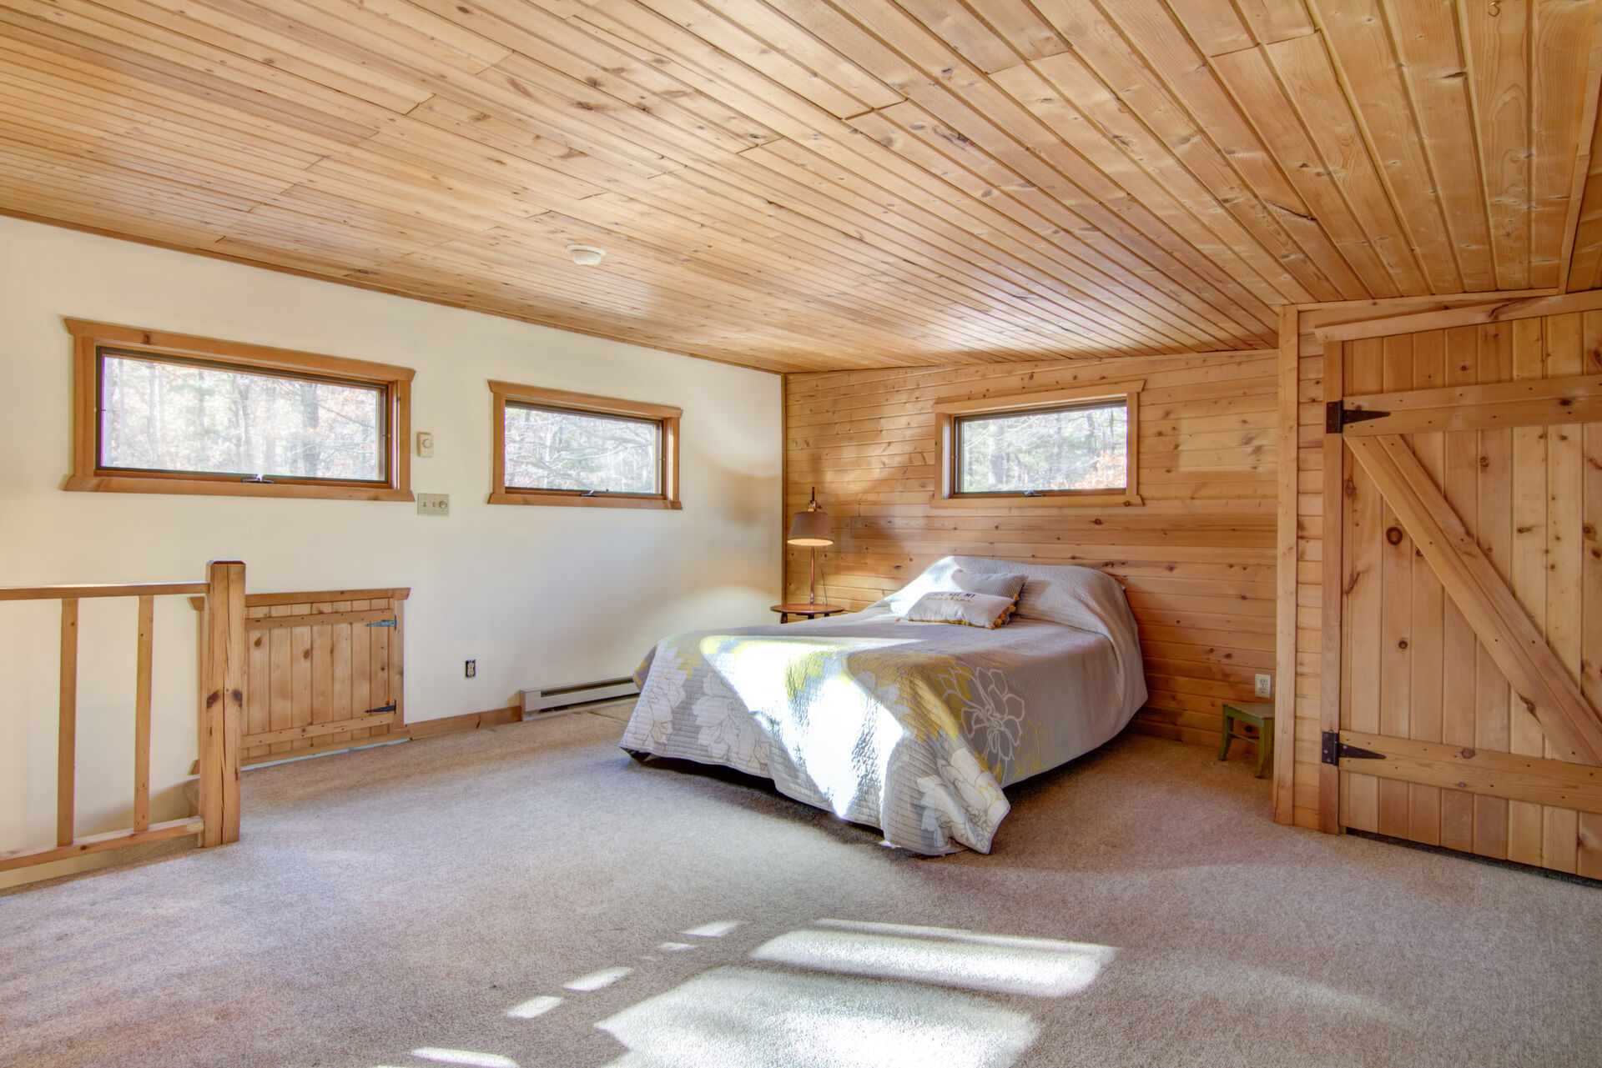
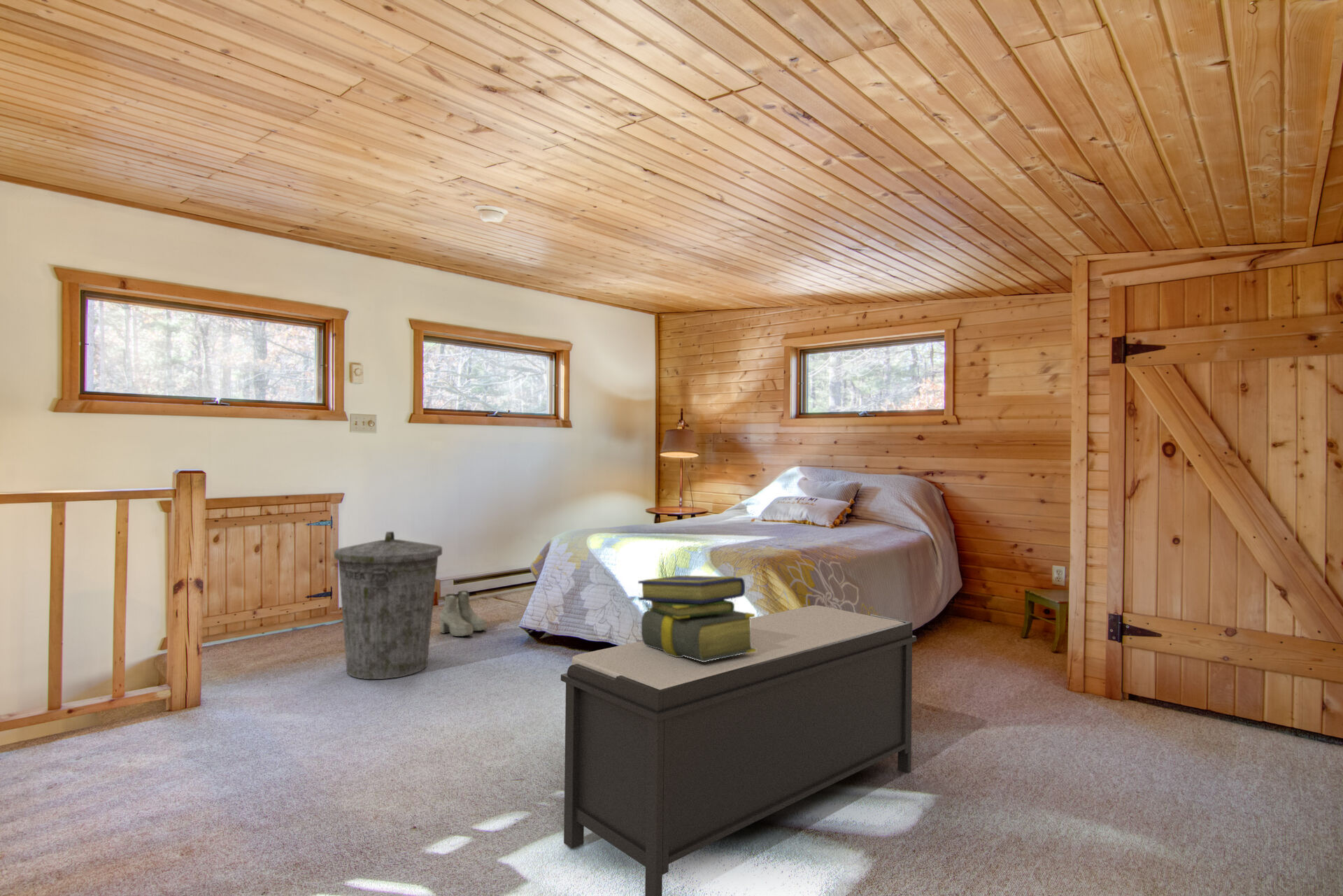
+ trash can [334,531,443,680]
+ bench [560,604,917,896]
+ boots [439,590,488,637]
+ stack of books [637,574,756,662]
